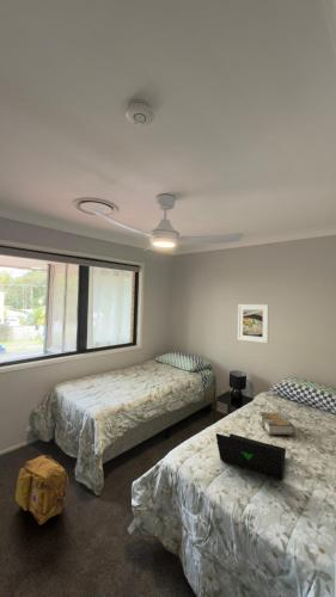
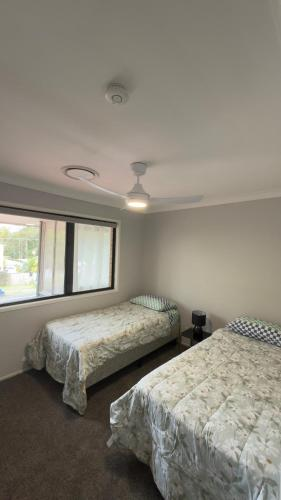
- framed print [237,303,270,344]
- laptop [215,432,287,481]
- backpack [14,454,69,525]
- book [257,411,297,437]
